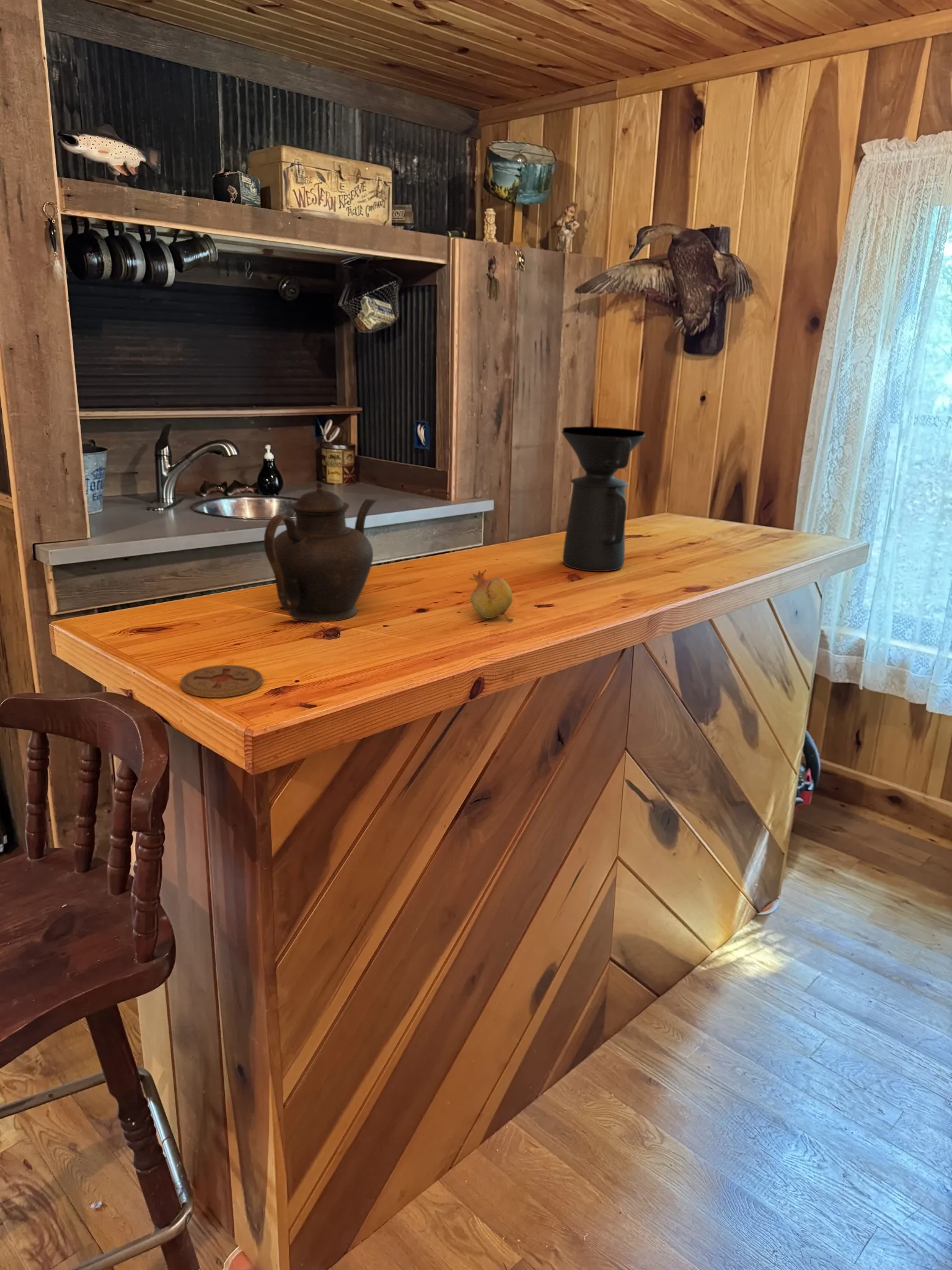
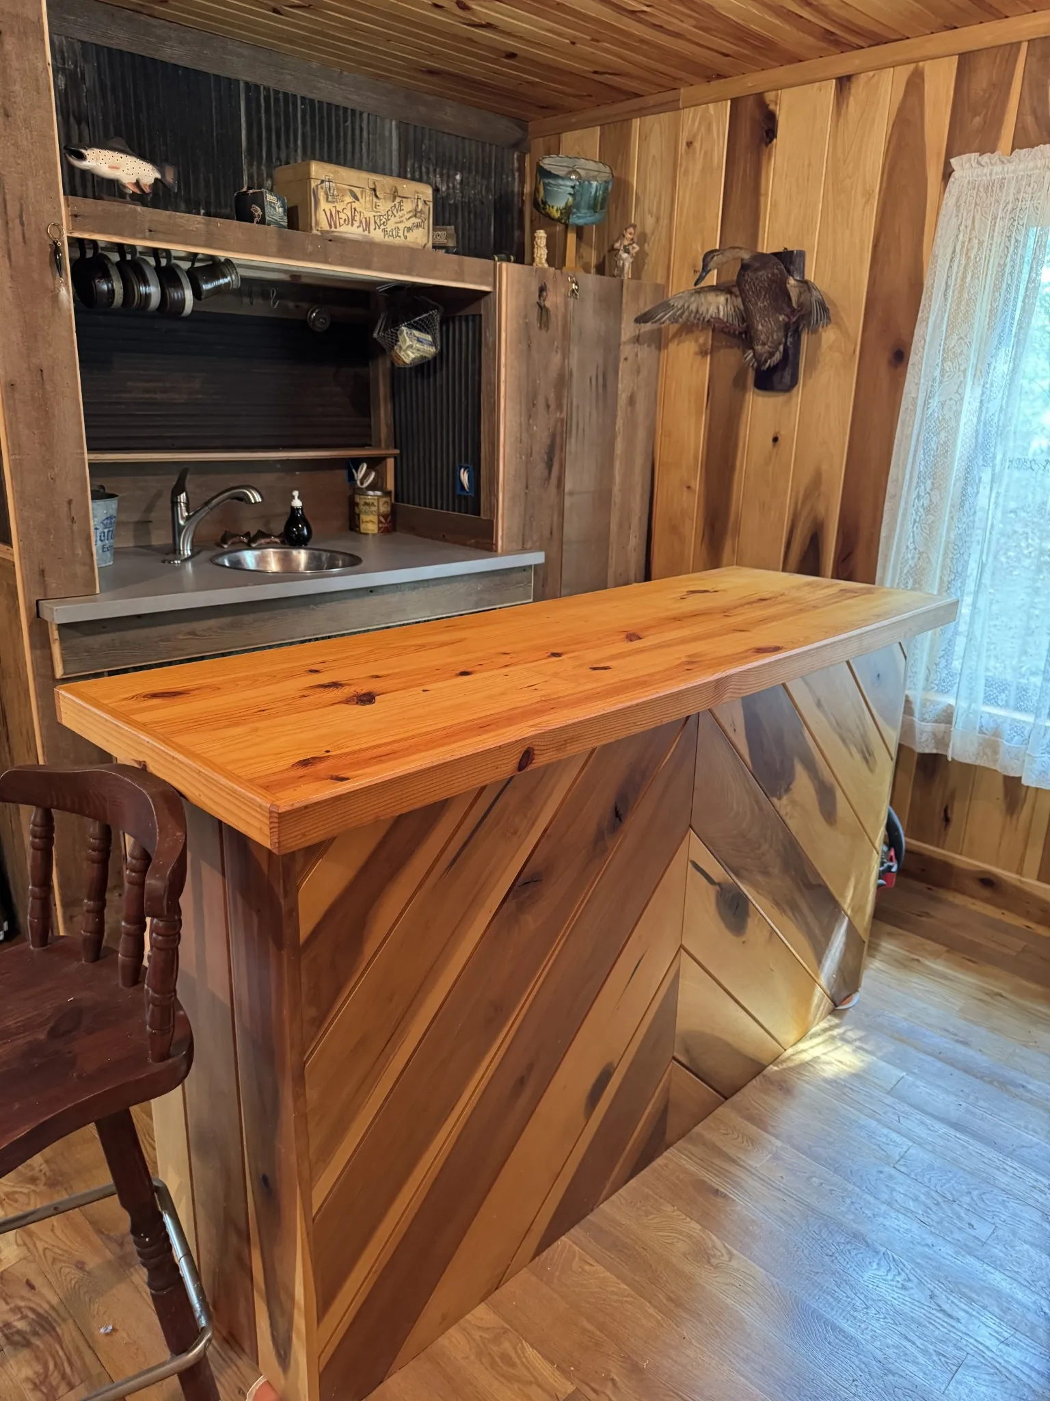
- teapot [263,481,378,623]
- coffee maker [561,425,646,572]
- coaster [180,664,263,698]
- fruit [468,569,514,622]
